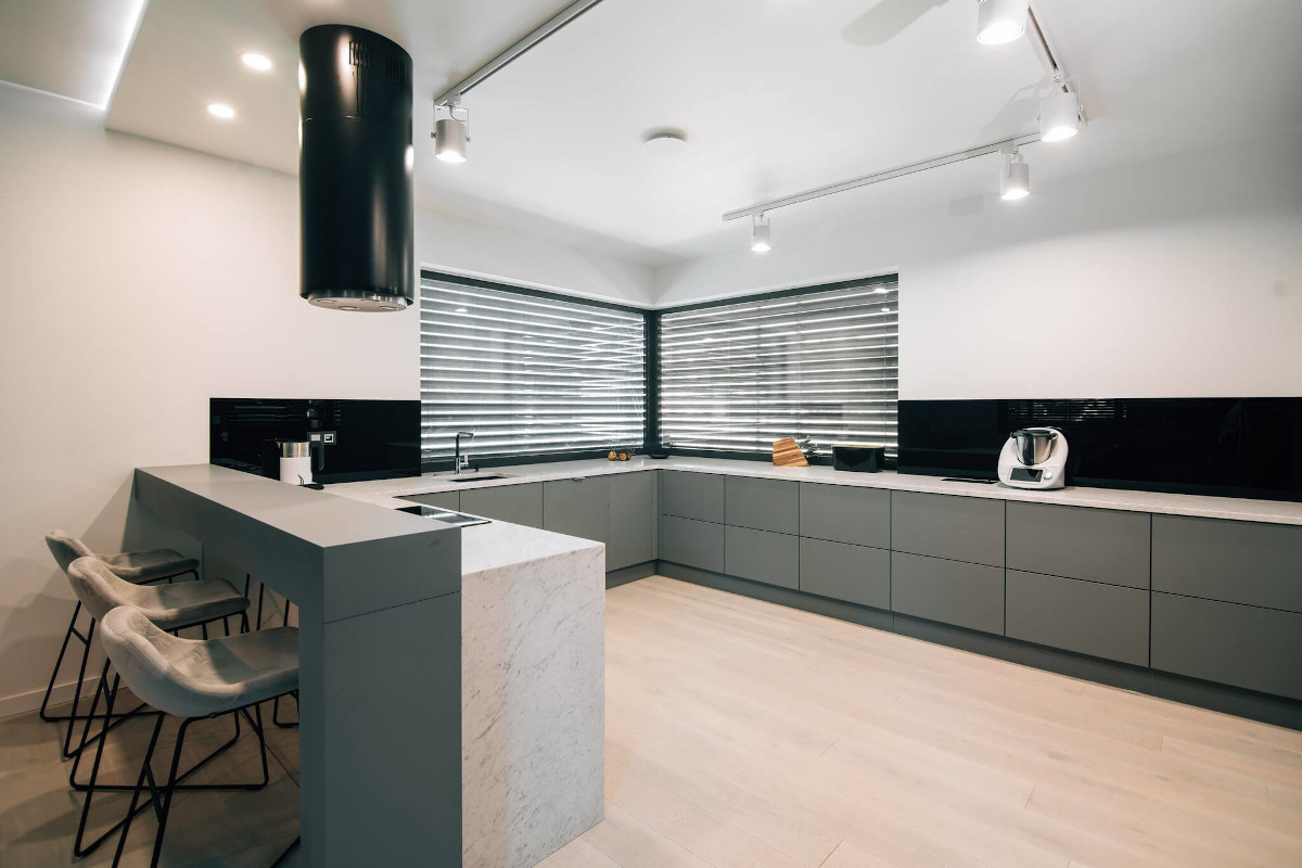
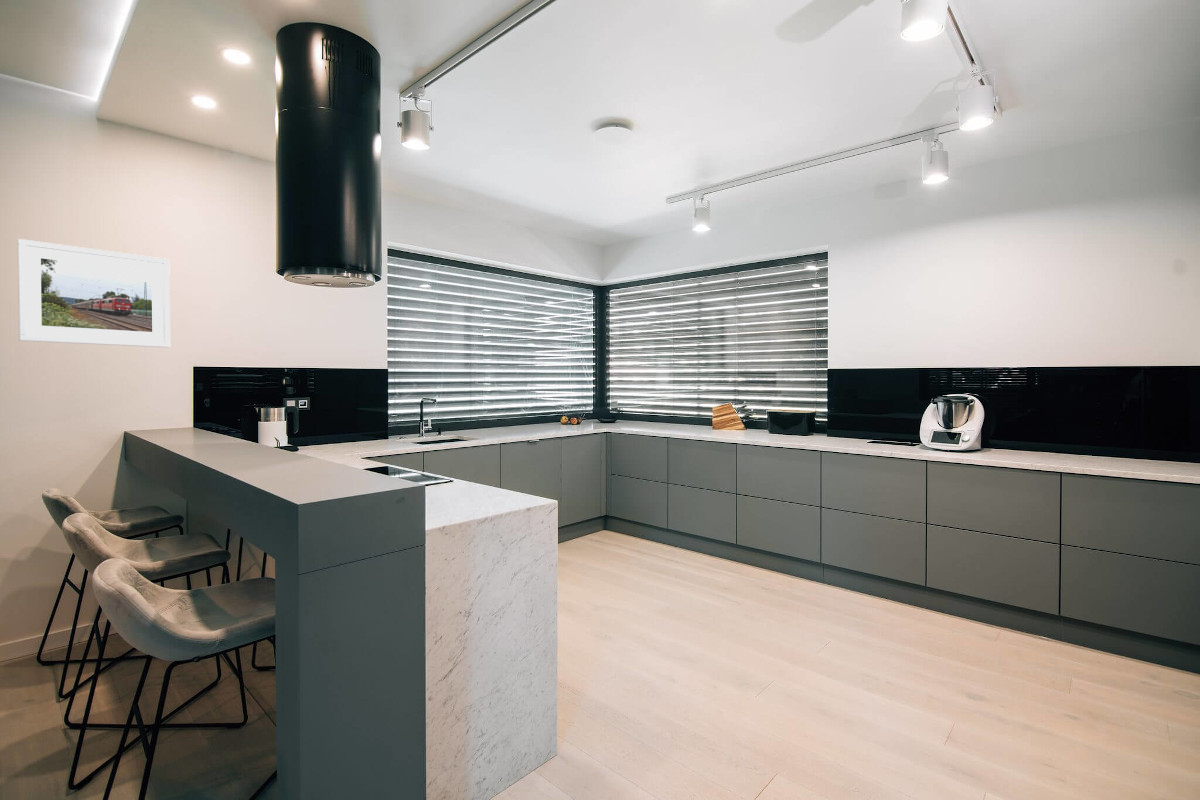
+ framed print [17,238,171,348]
